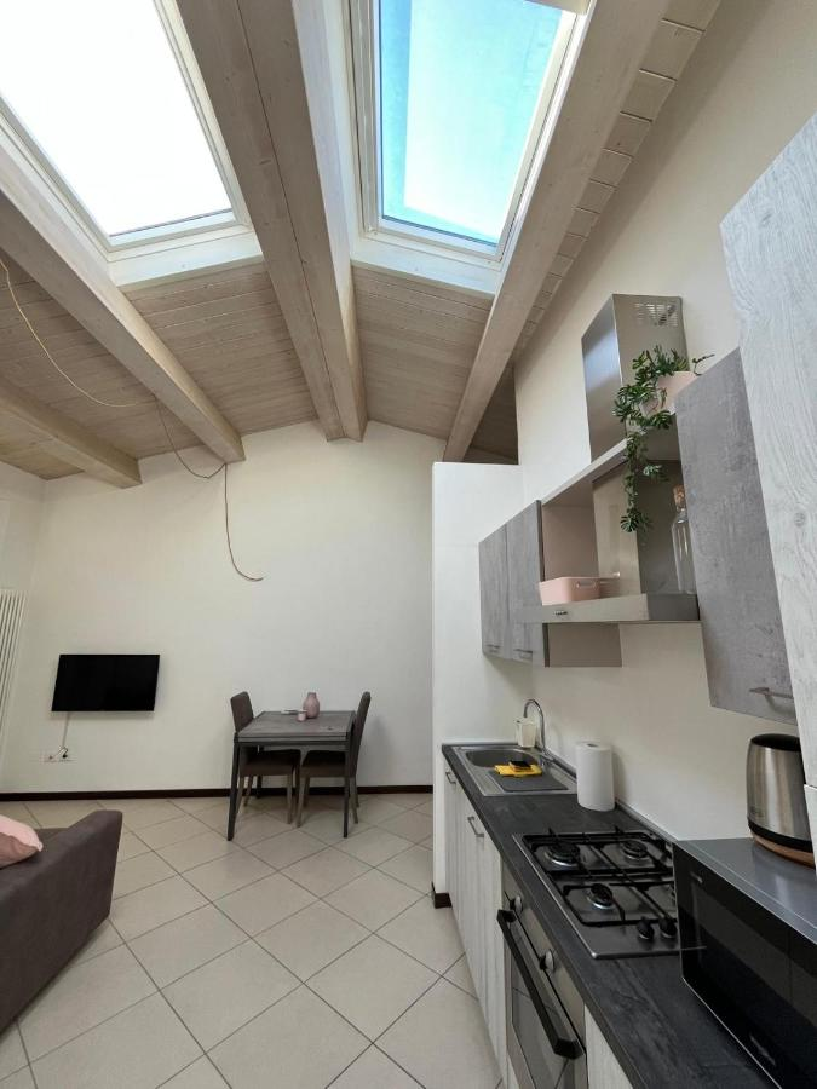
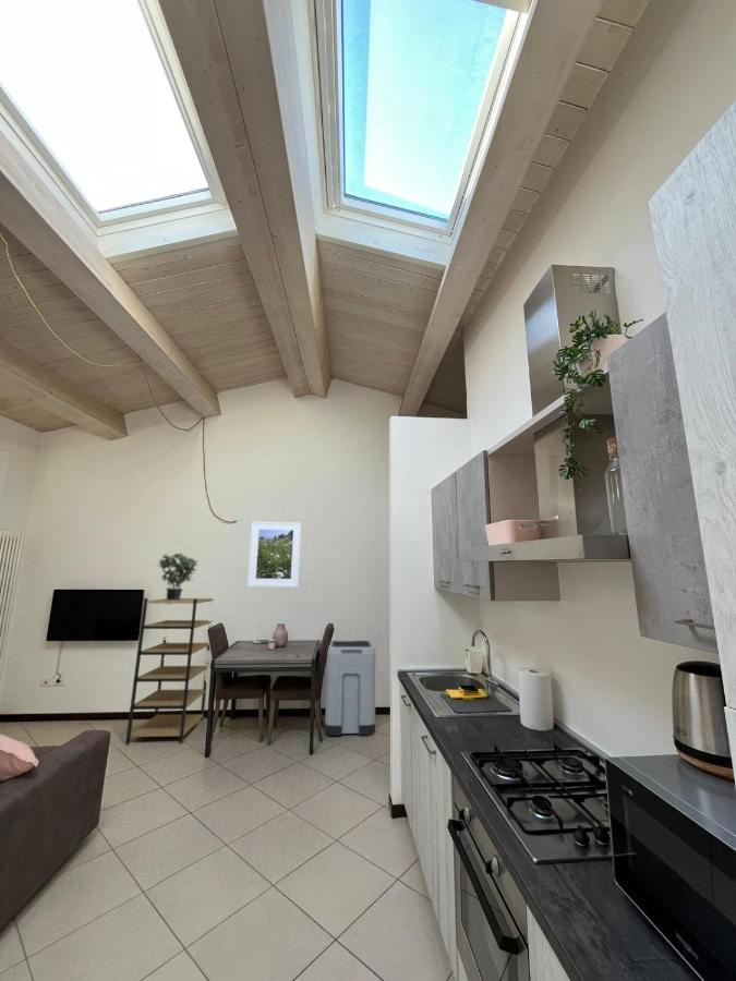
+ potted plant [157,552,198,601]
+ shelving unit [124,597,214,744]
+ trash can [324,640,376,737]
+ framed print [246,521,303,589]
